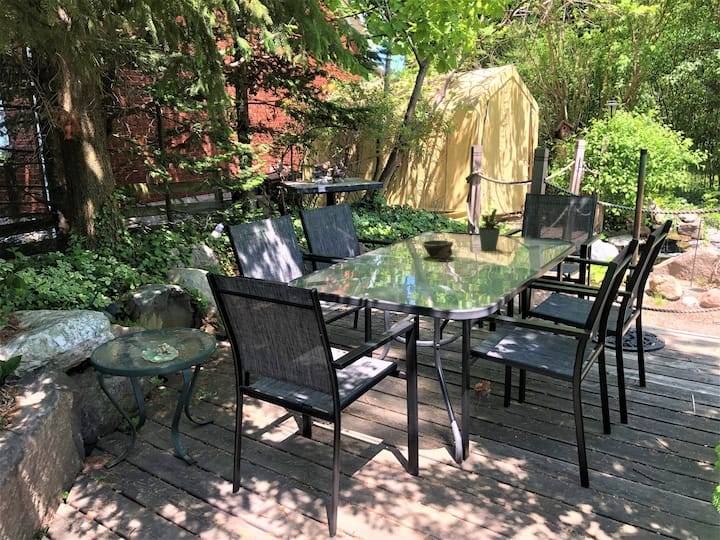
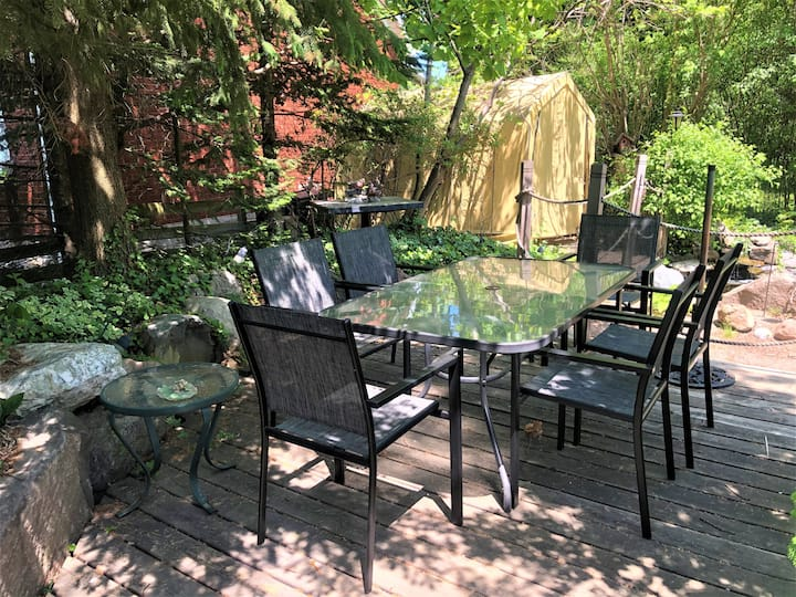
- potted plant [478,208,510,252]
- bowl [421,239,454,259]
